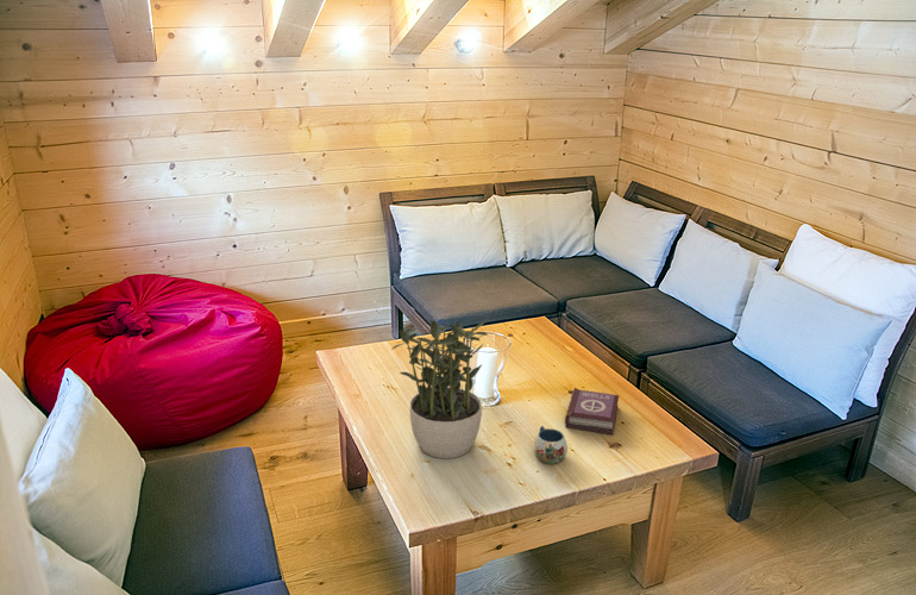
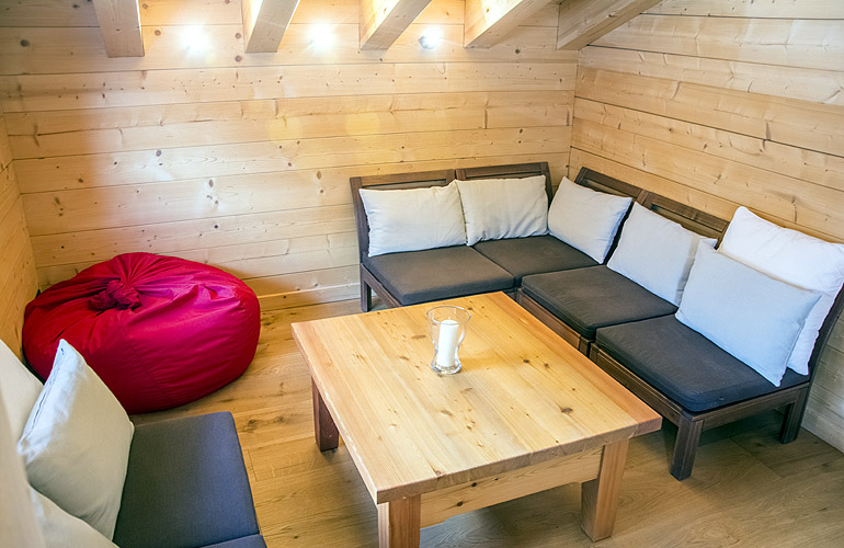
- mug [532,425,569,465]
- potted plant [390,318,489,459]
- book [564,387,620,436]
